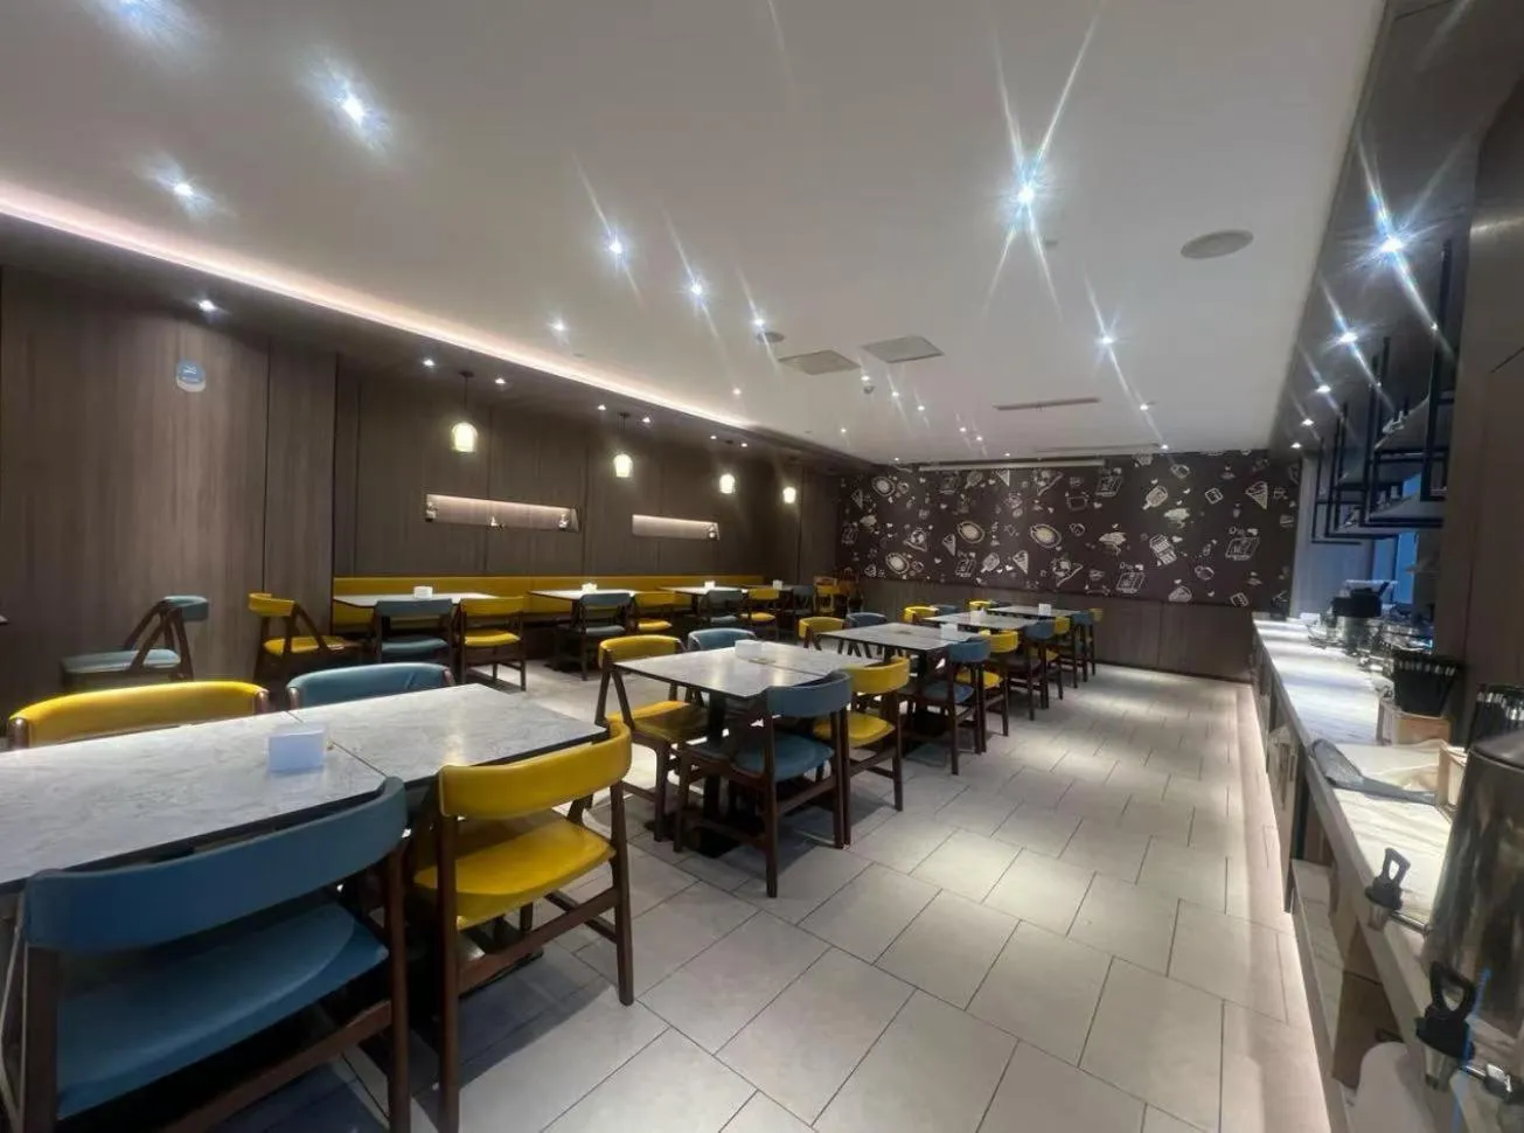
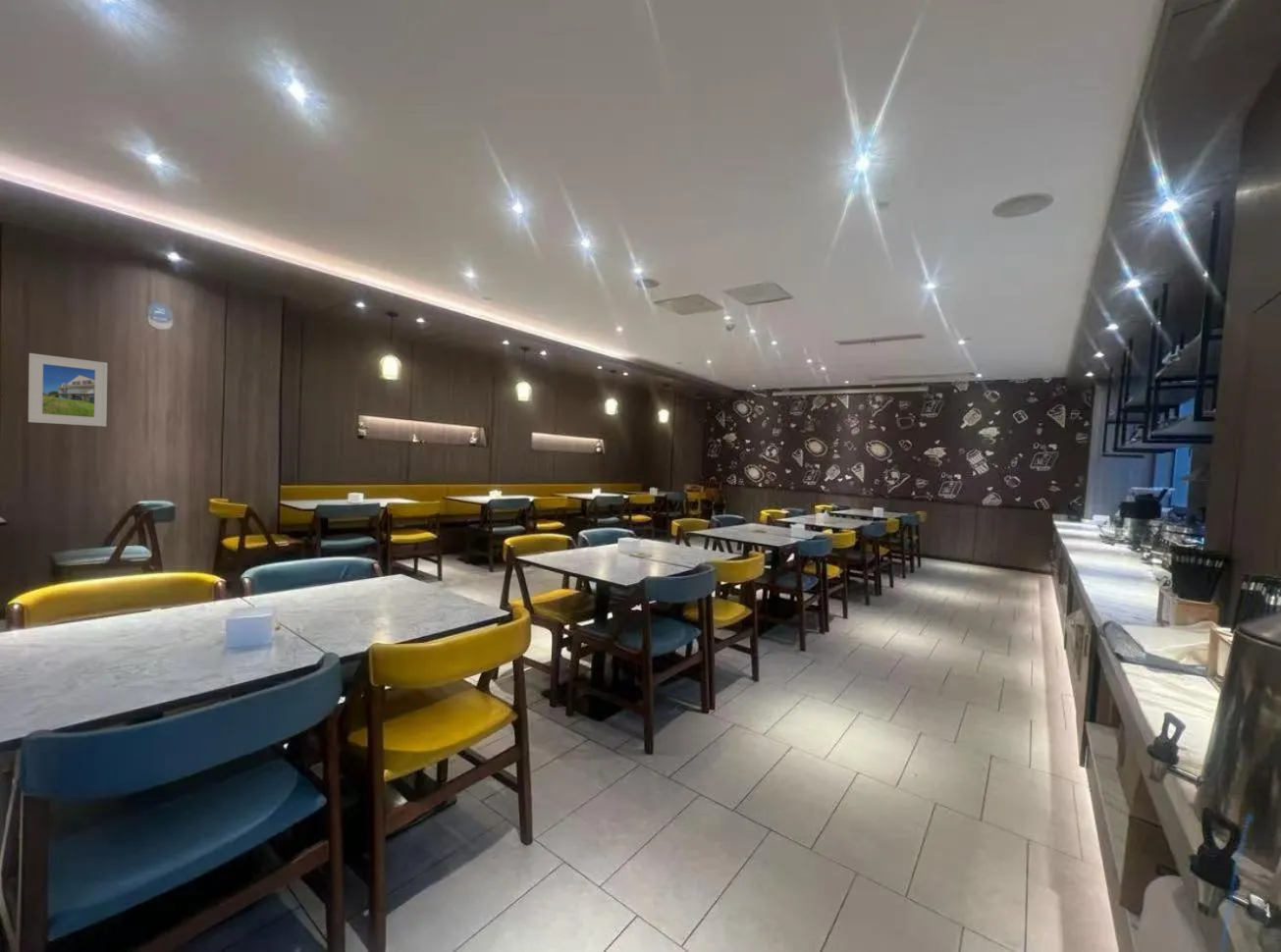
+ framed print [27,352,108,427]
